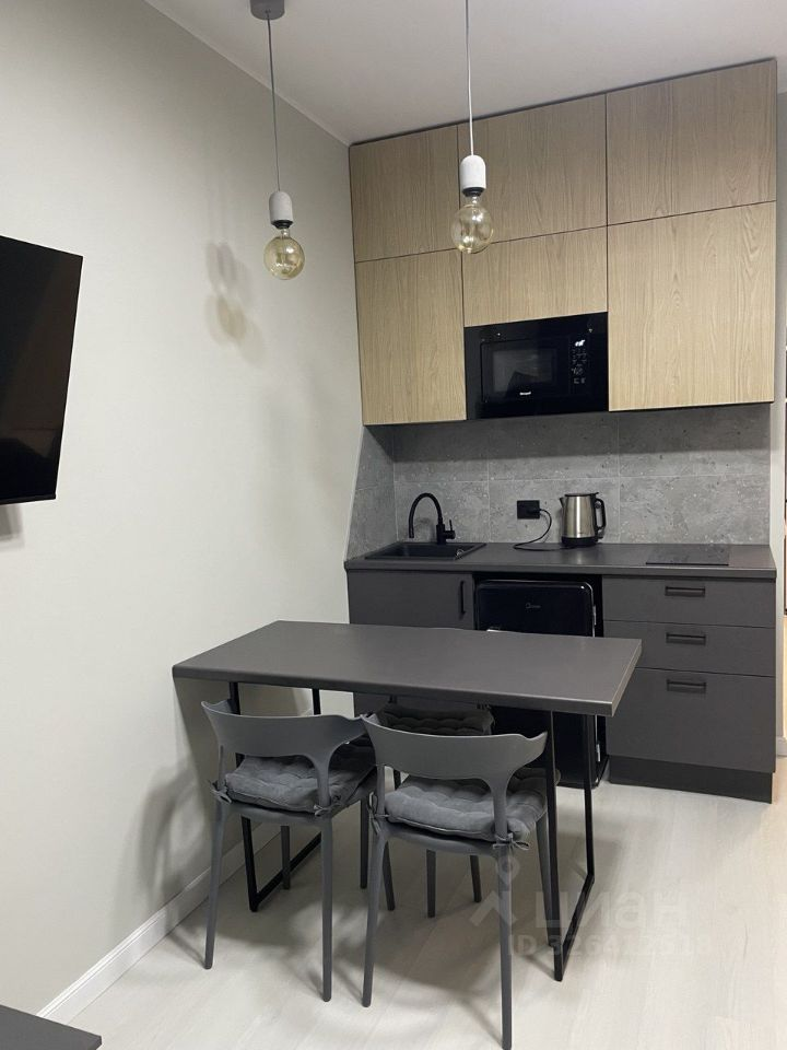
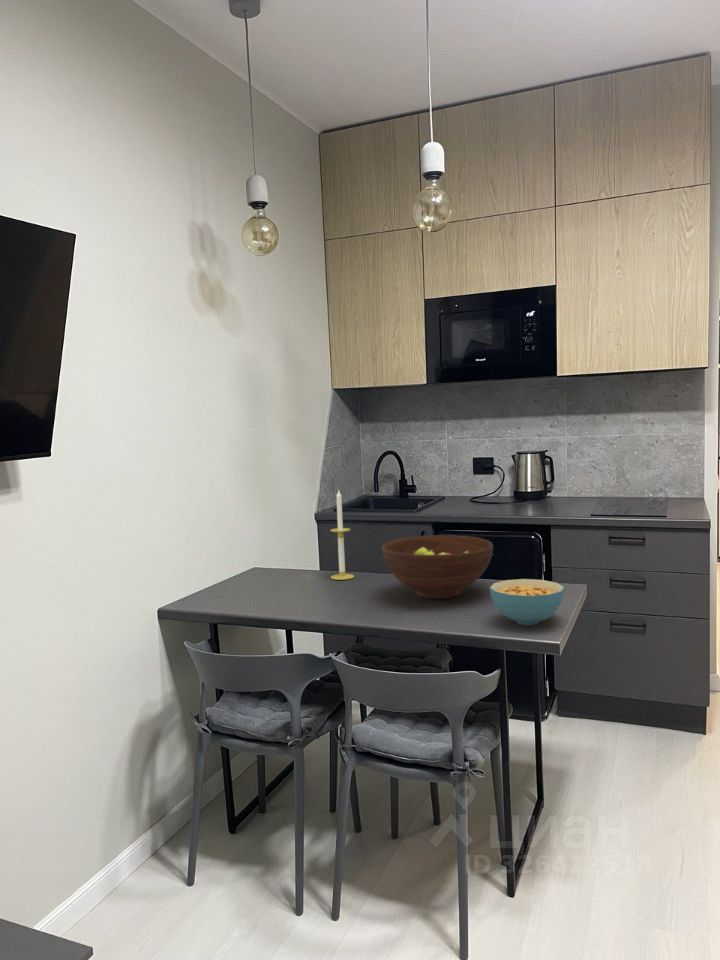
+ fruit bowl [381,534,494,600]
+ candle [329,489,355,581]
+ cereal bowl [489,578,565,626]
